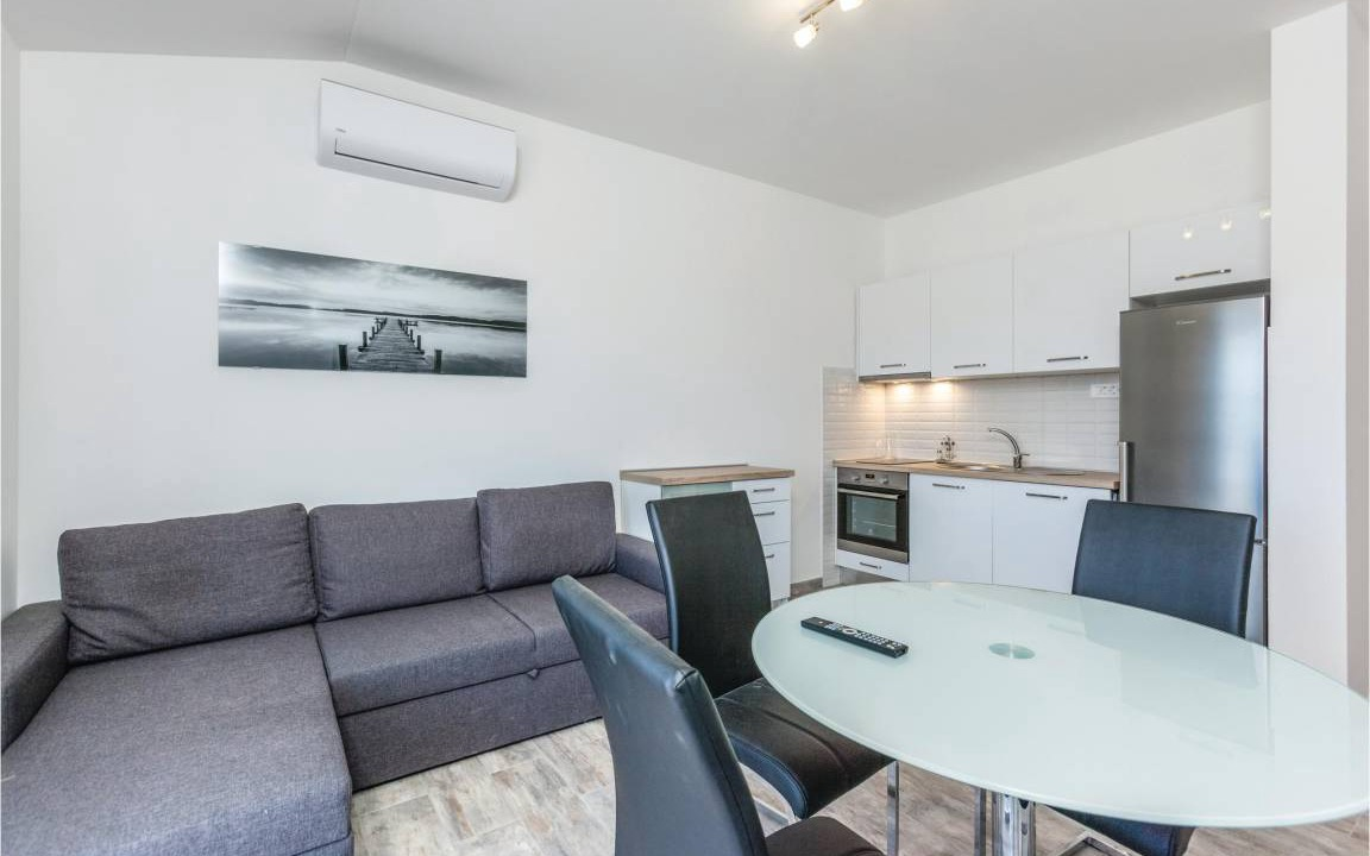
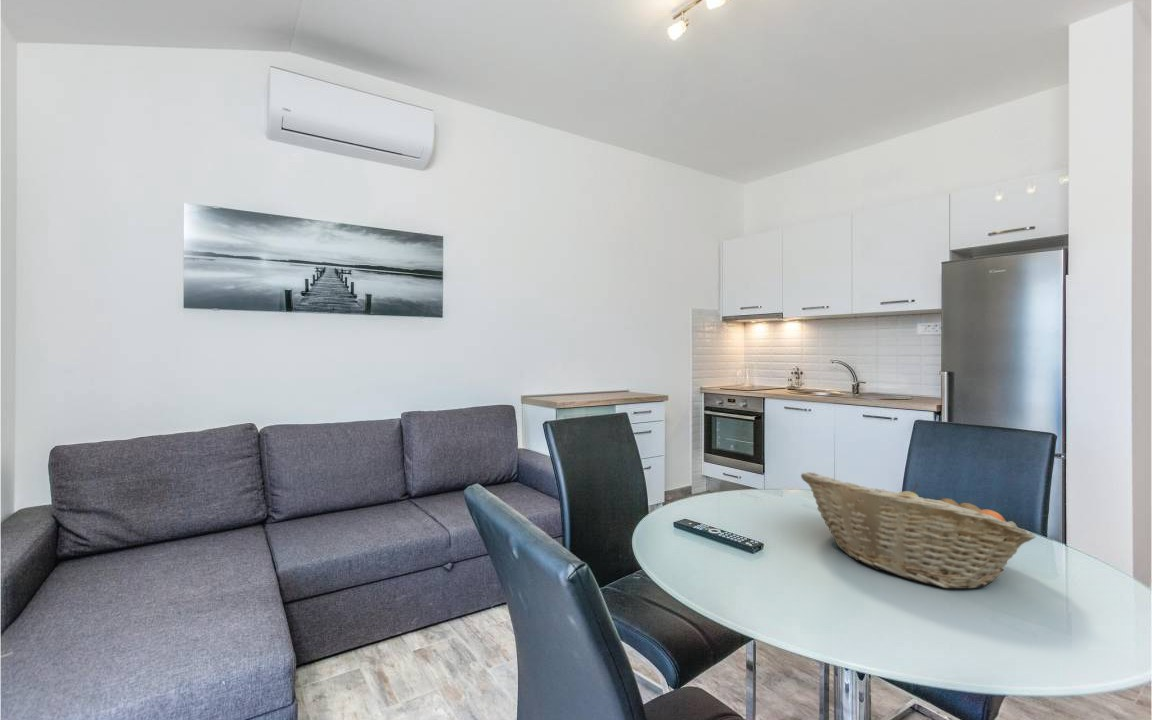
+ fruit basket [800,471,1036,590]
